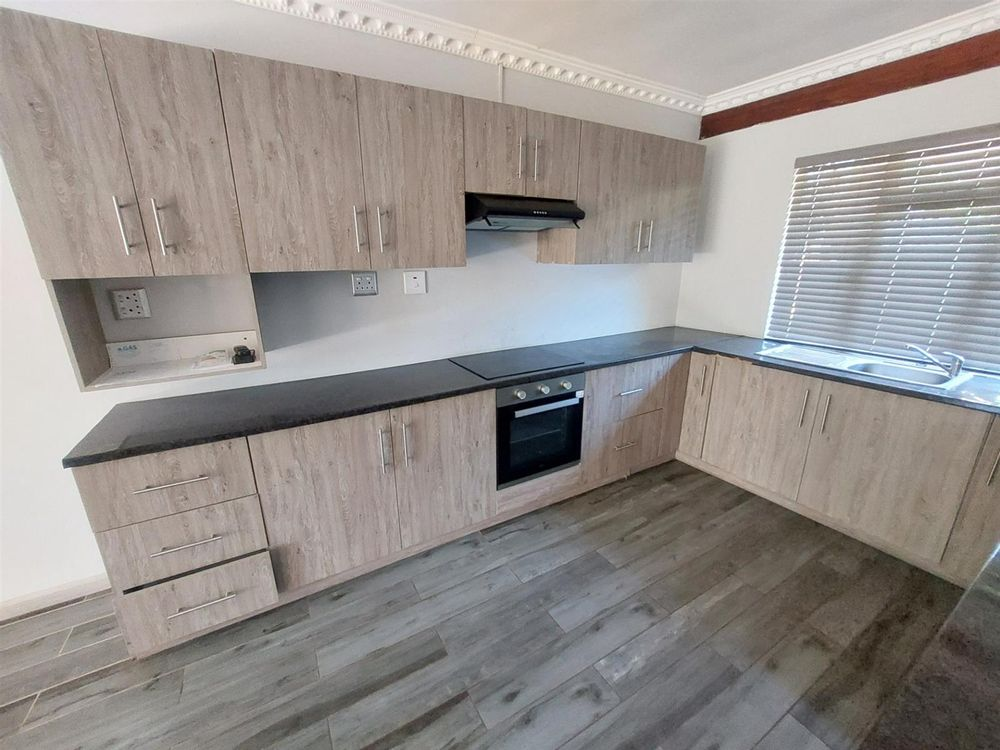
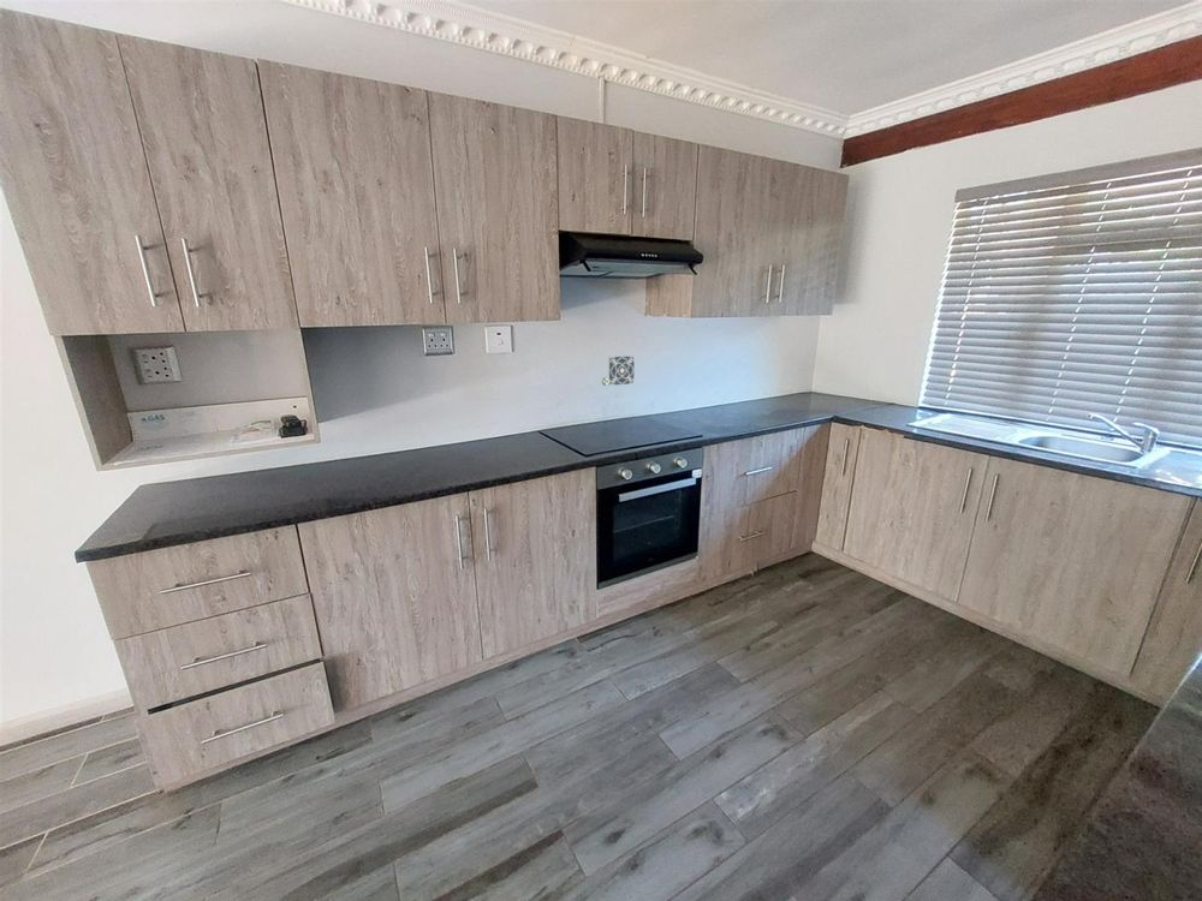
+ decorative tile [601,354,636,387]
